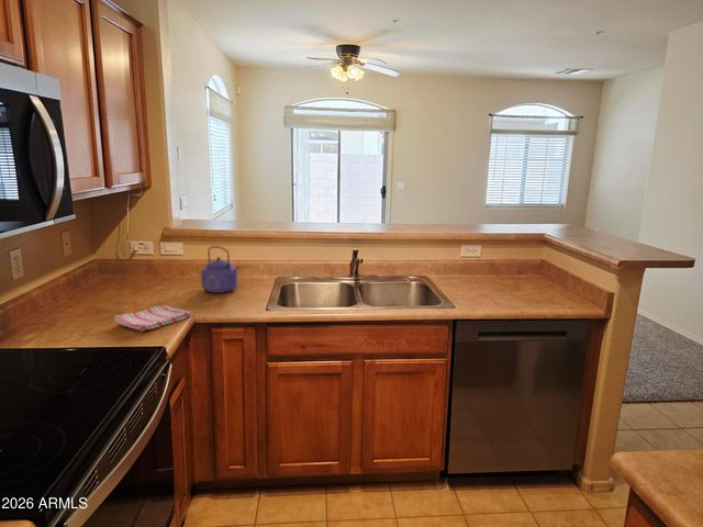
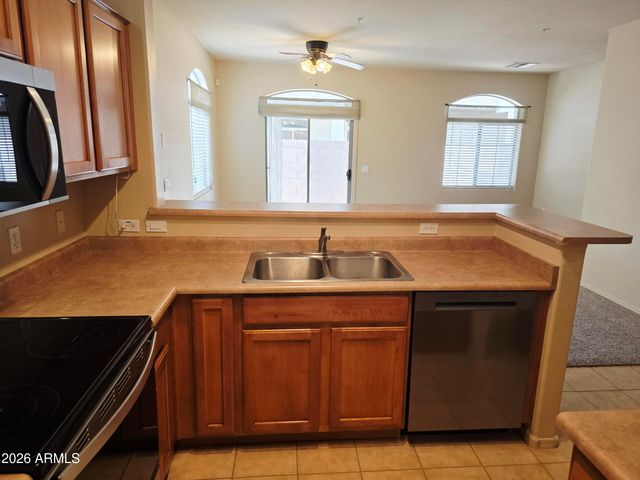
- kettle [200,245,241,294]
- dish towel [113,304,194,333]
